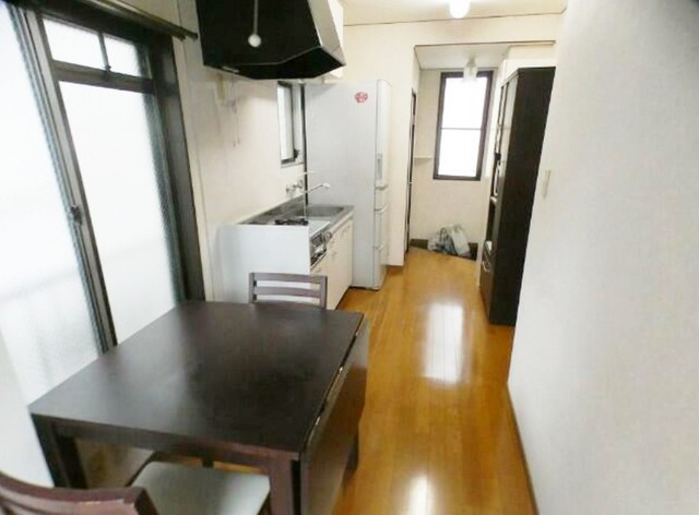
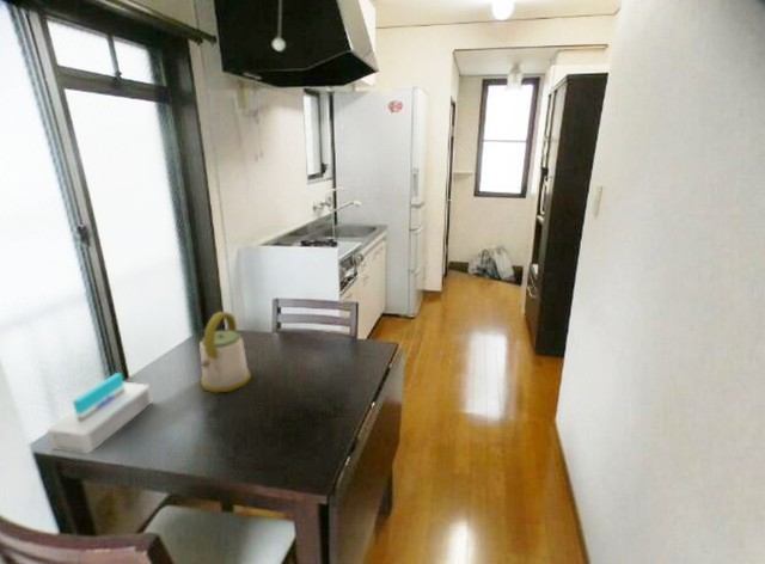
+ kettle [198,311,252,394]
+ tissue box [45,372,154,455]
